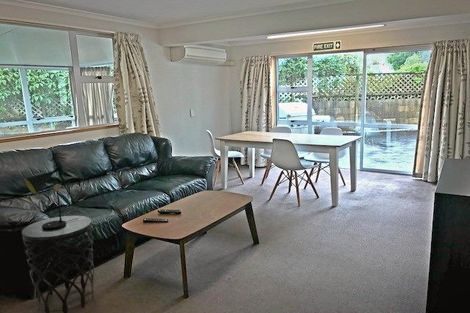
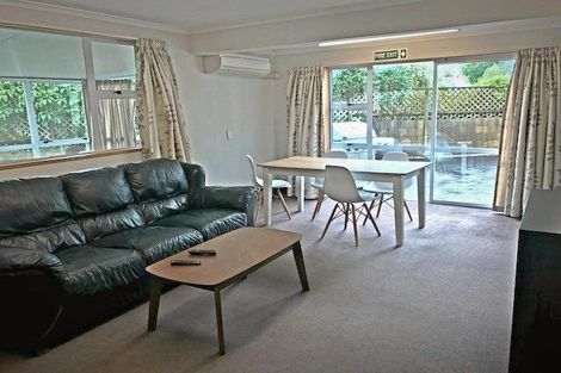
- side table [21,215,95,313]
- table lamp [22,165,78,230]
